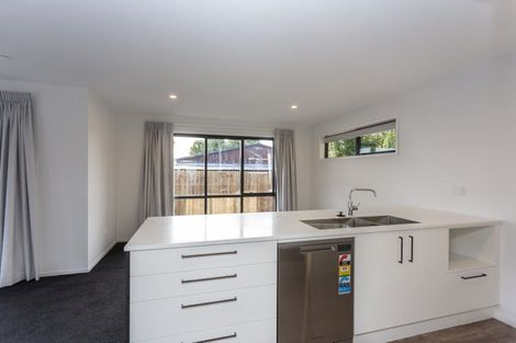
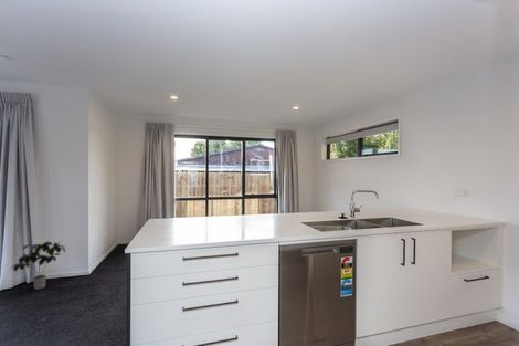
+ potted plant [10,241,66,291]
